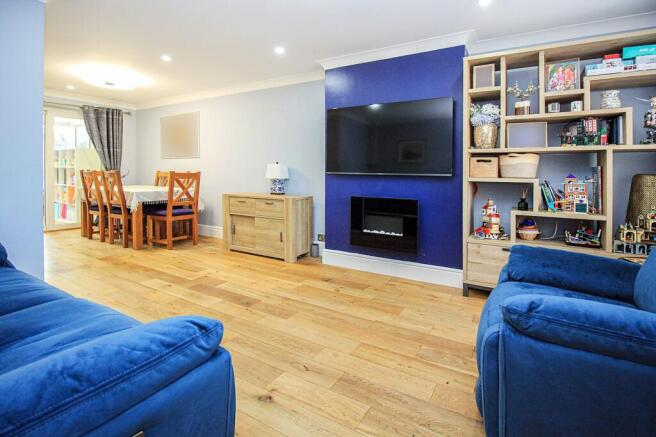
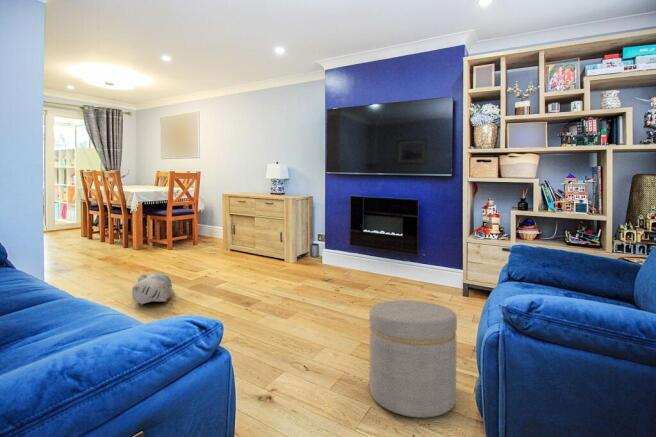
+ ottoman [368,299,458,419]
+ plush toy [131,273,175,305]
